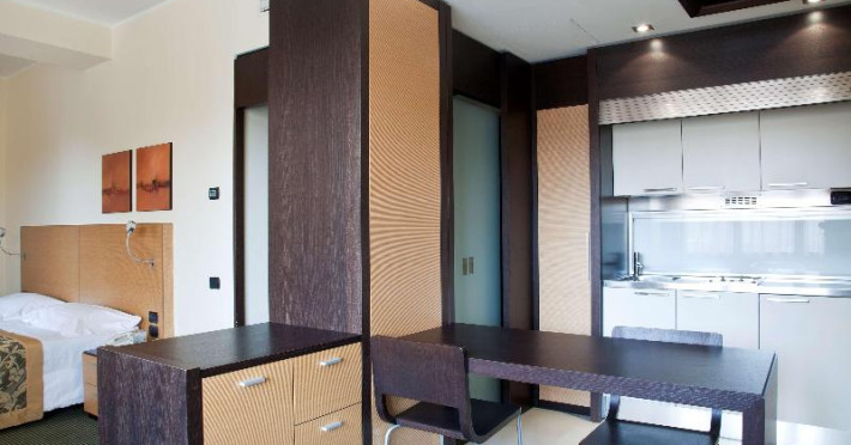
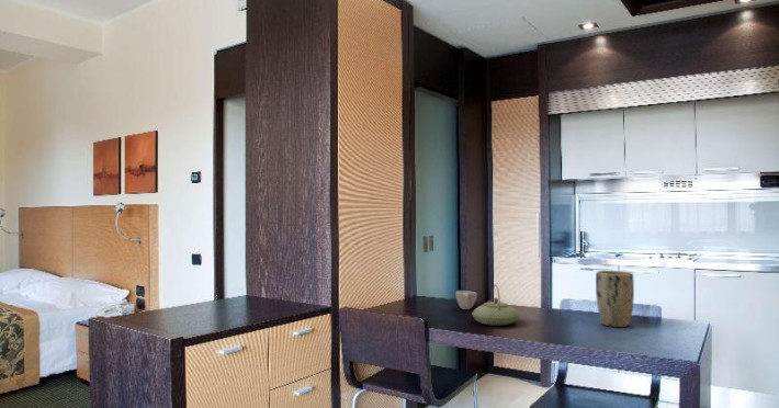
+ teapot [471,284,521,327]
+ cup [454,290,478,310]
+ plant pot [595,270,635,328]
